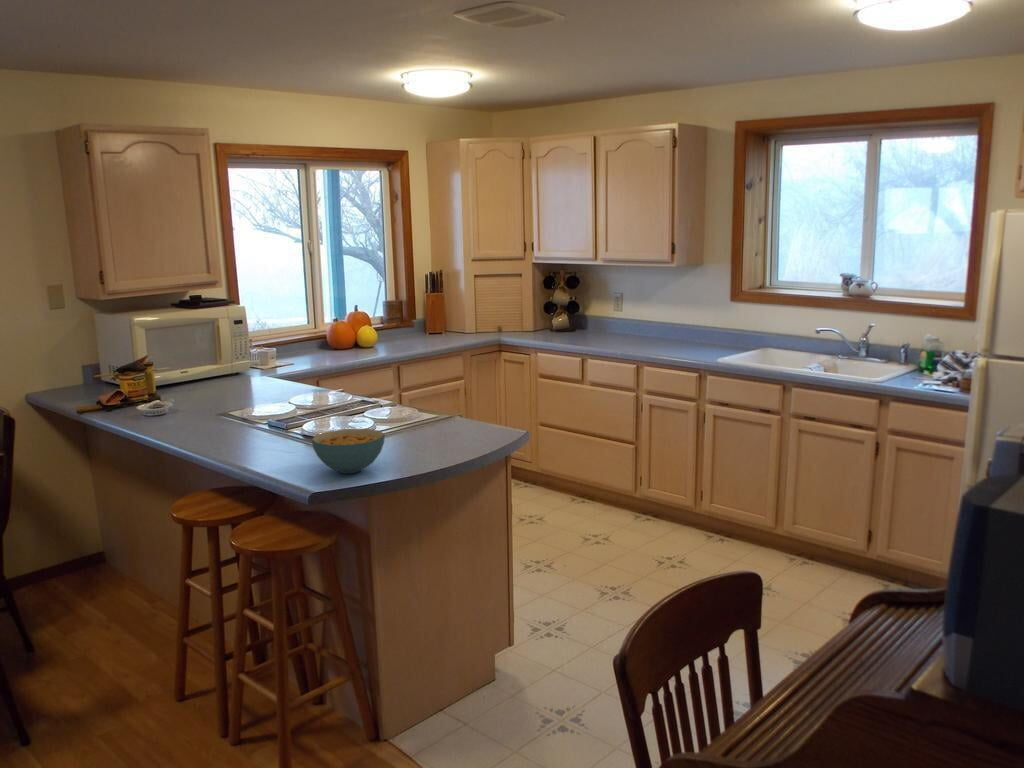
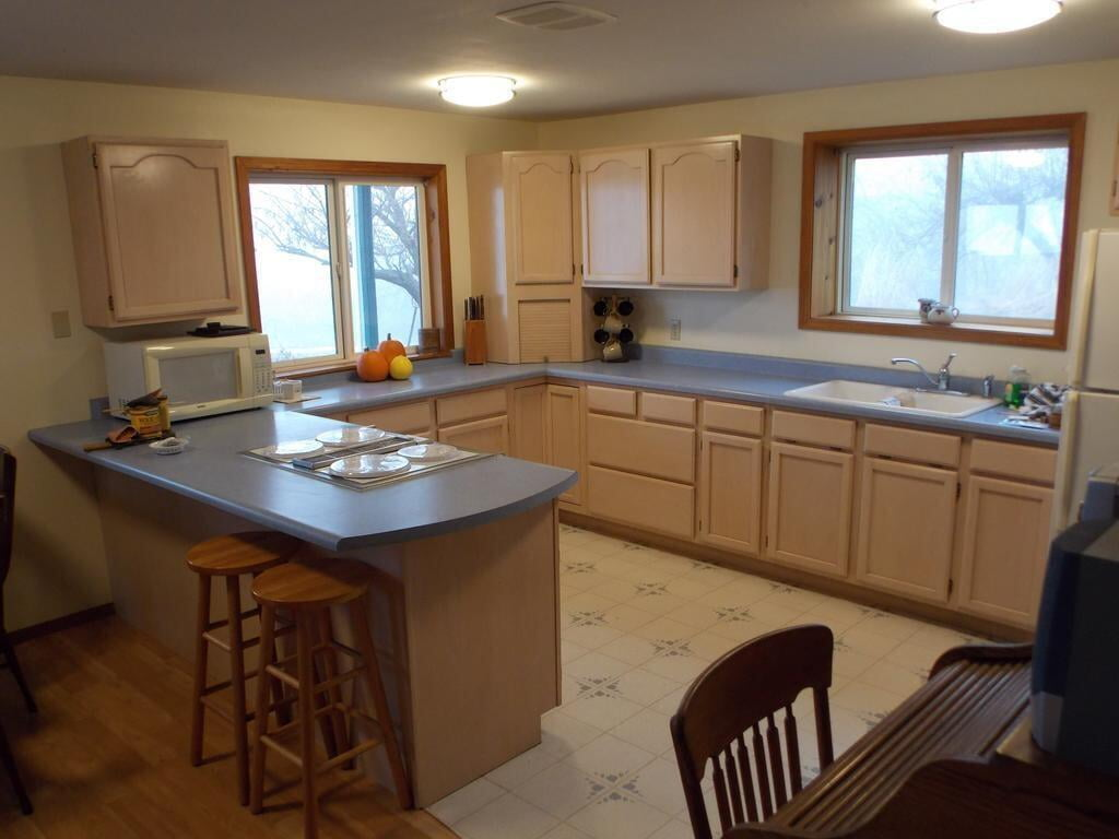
- cereal bowl [310,428,386,474]
